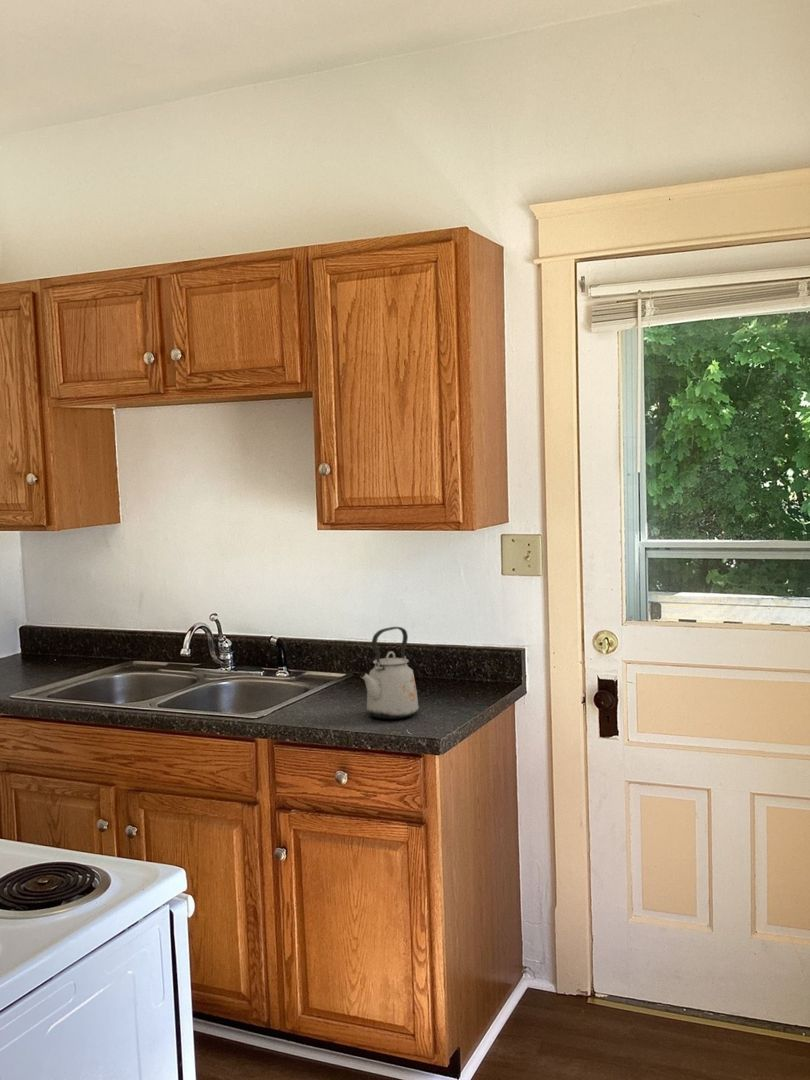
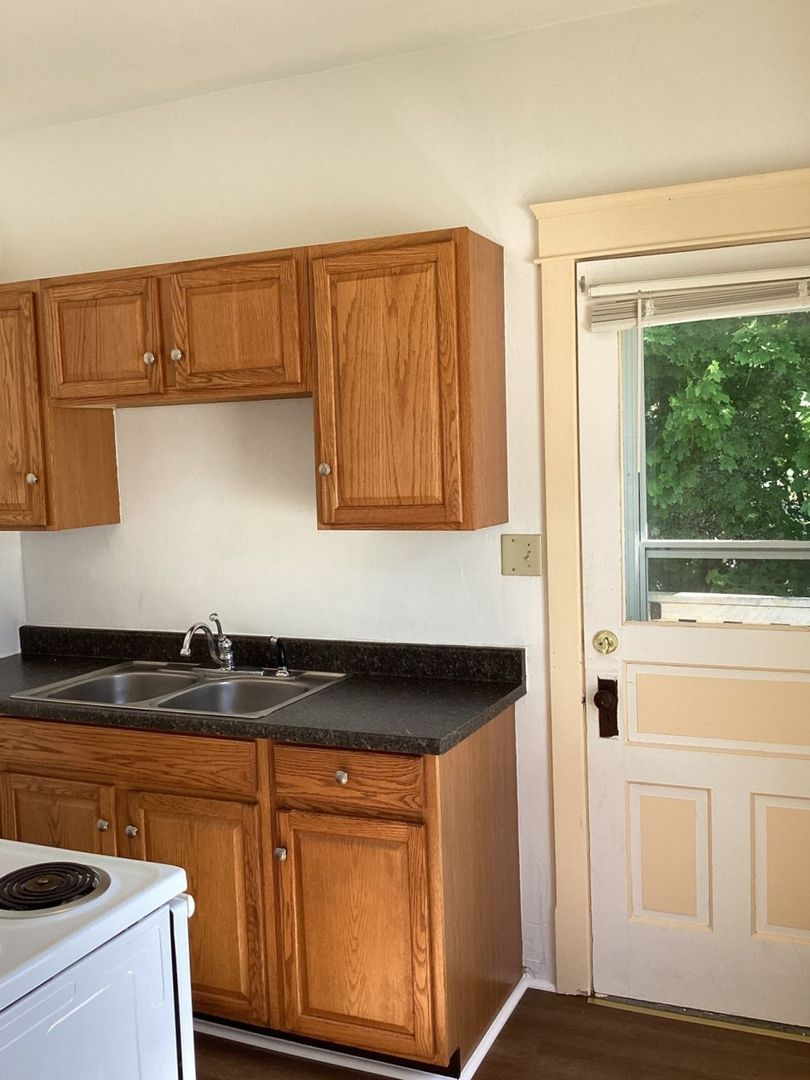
- kettle [359,626,419,720]
